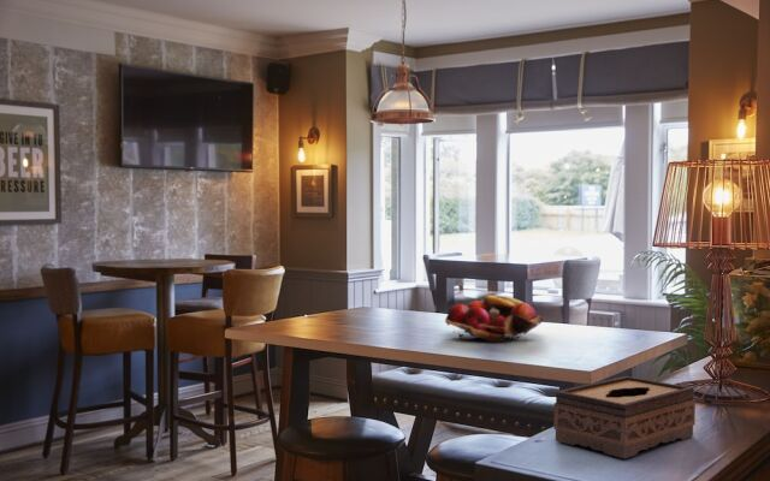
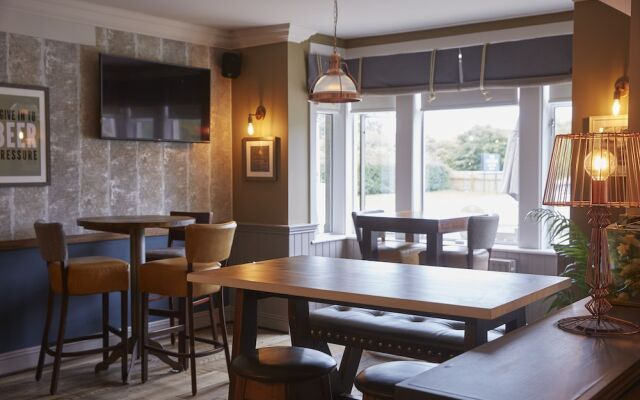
- fruit basket [444,295,544,343]
- tissue box [552,375,697,459]
